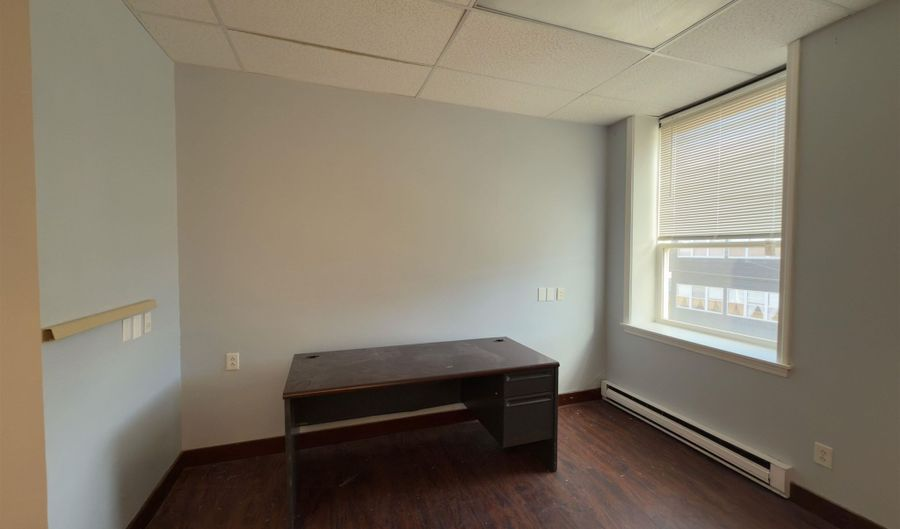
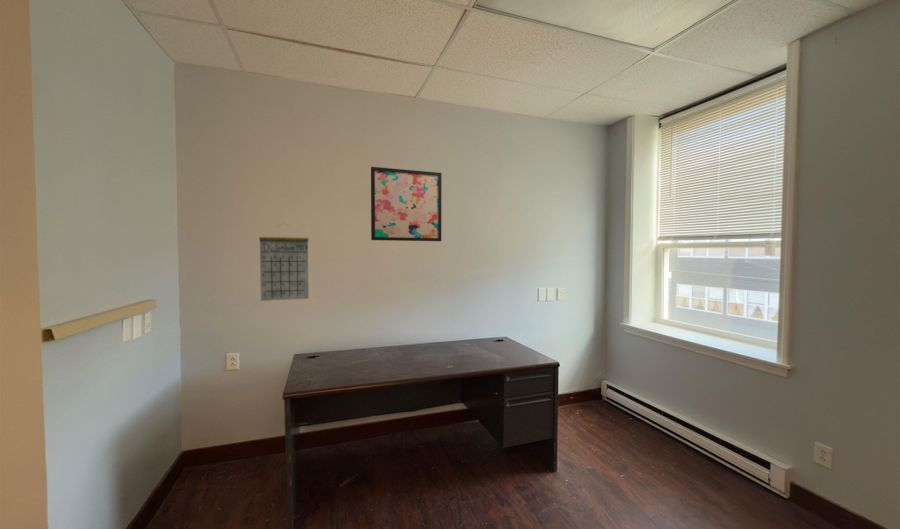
+ calendar [258,222,310,302]
+ wall art [370,166,443,242]
